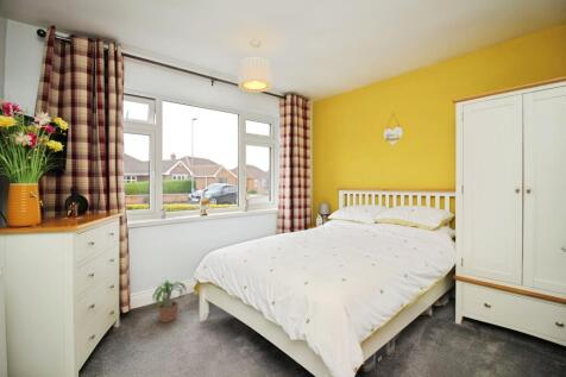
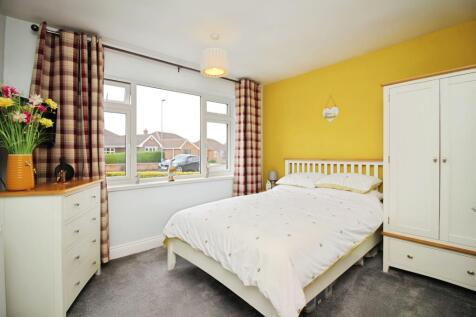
- potted plant [150,279,191,323]
